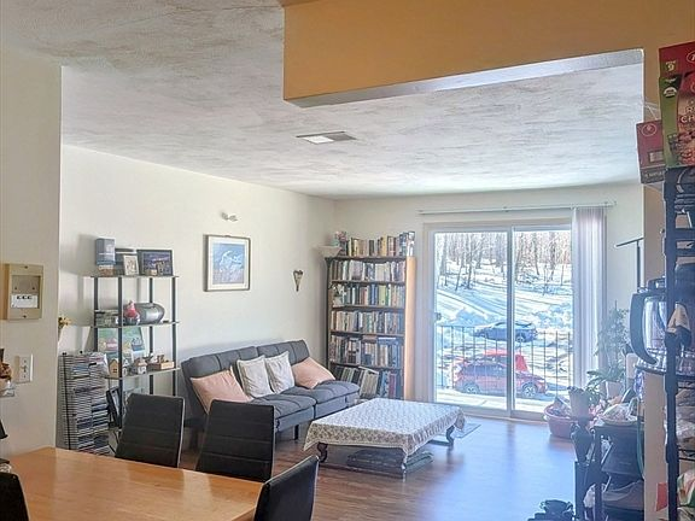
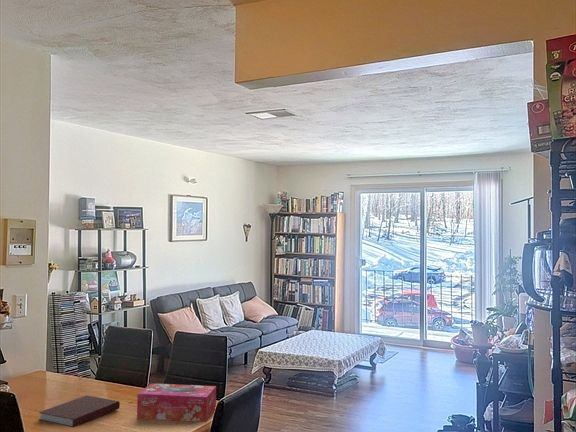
+ notebook [38,394,121,428]
+ tissue box [136,383,217,423]
